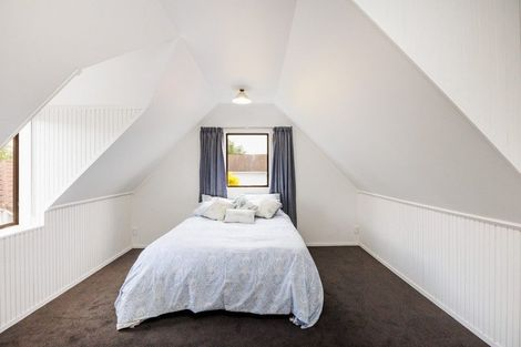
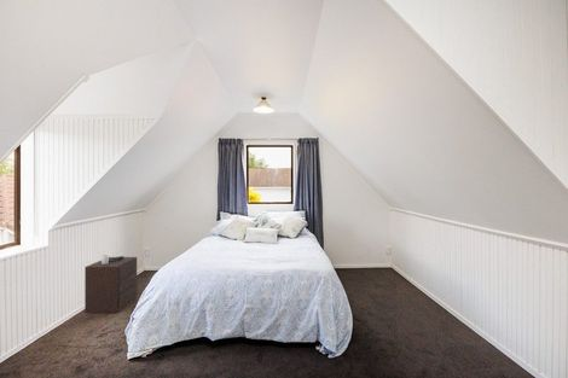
+ nightstand [83,254,138,314]
